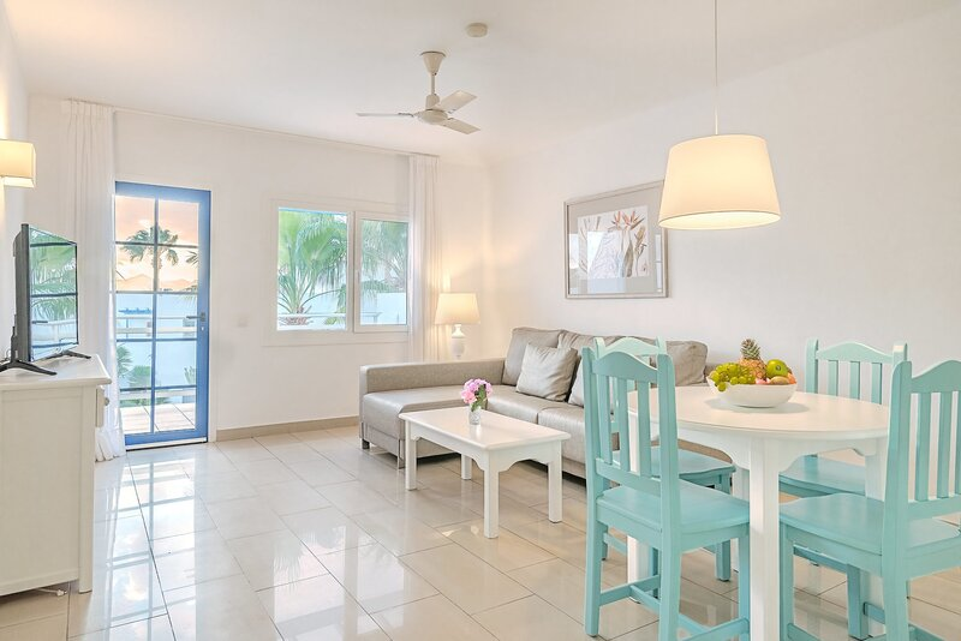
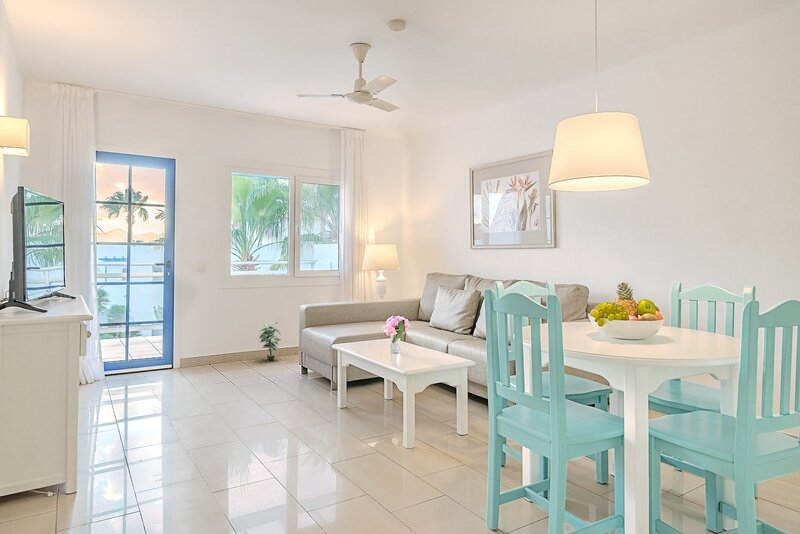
+ potted plant [258,321,282,361]
